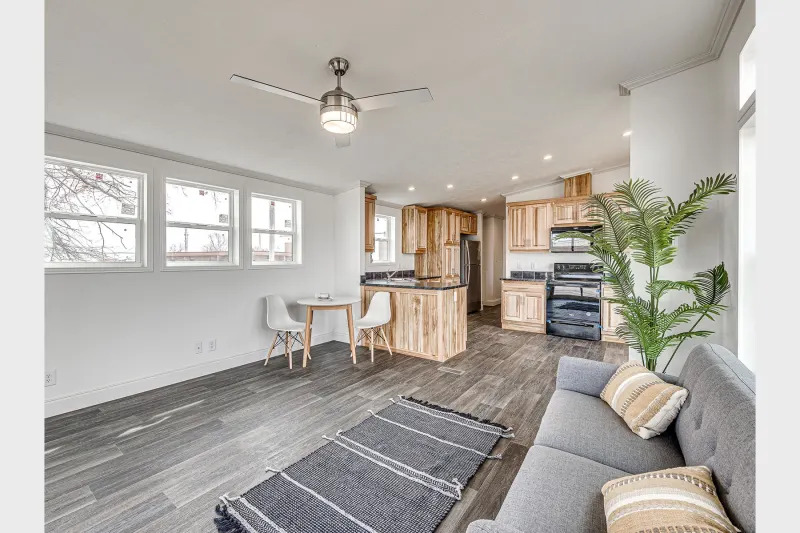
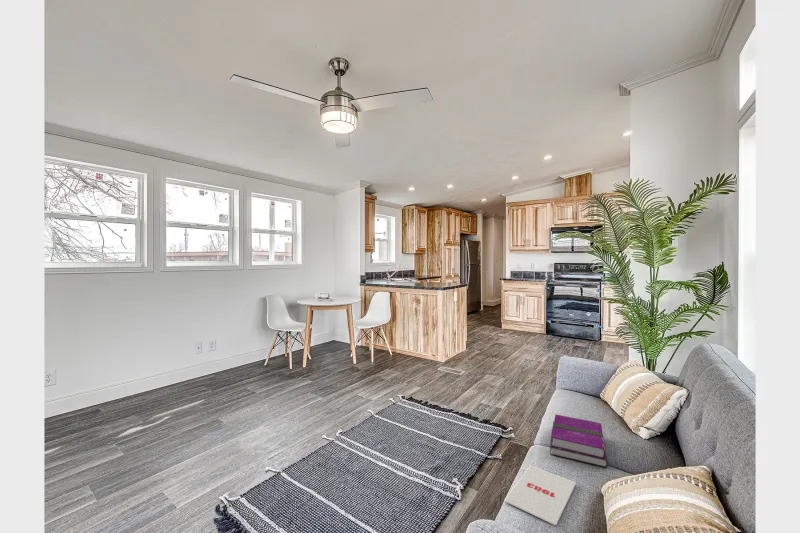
+ magazine [503,464,577,526]
+ hardback book [549,413,609,468]
